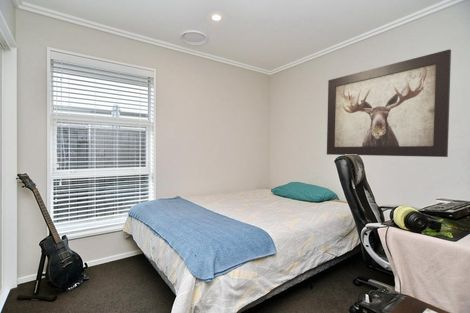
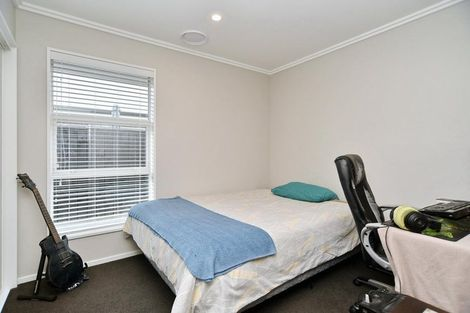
- wall art [326,48,452,158]
